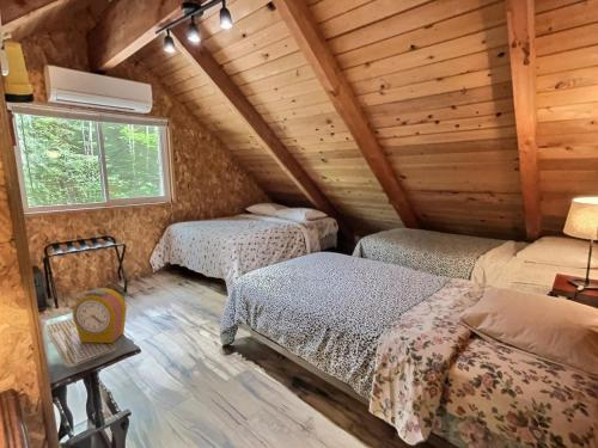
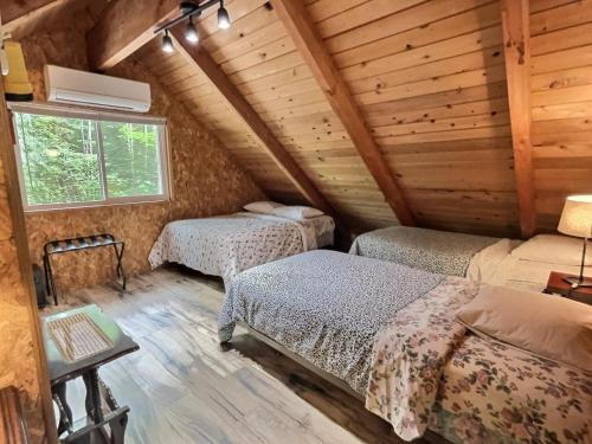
- alarm clock [72,287,128,344]
